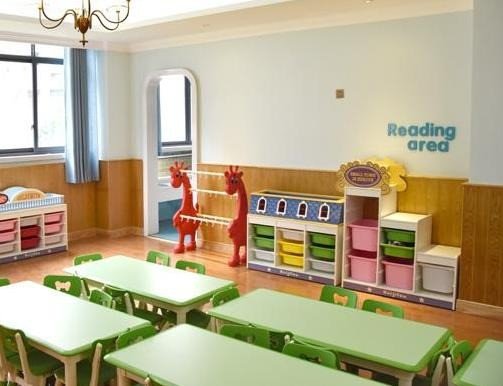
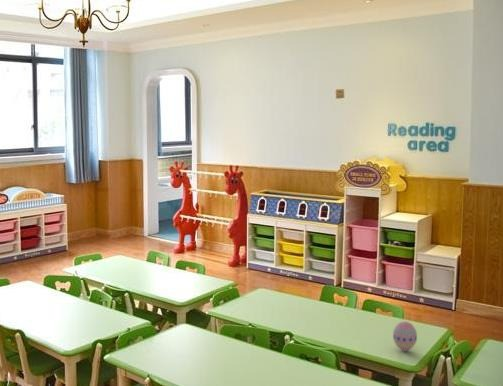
+ decorative egg [392,320,418,352]
